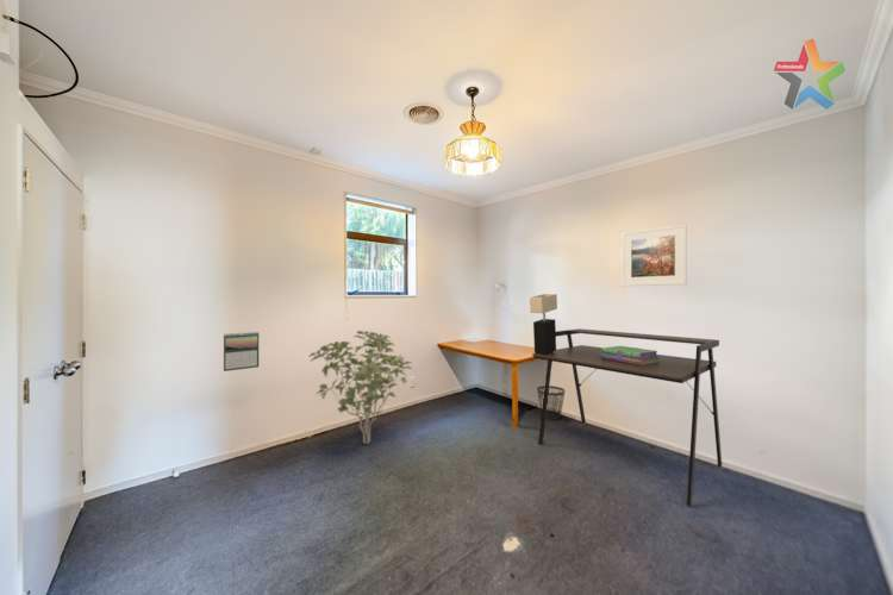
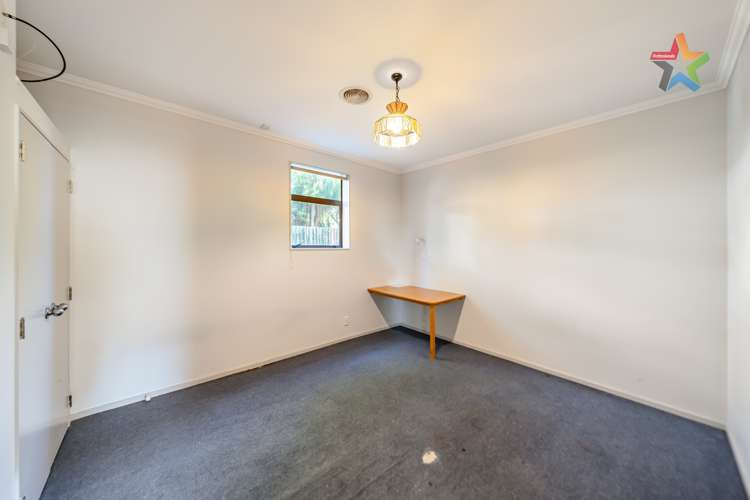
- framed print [622,224,688,287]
- wastebasket [536,384,566,421]
- shrub [308,330,413,445]
- table lamp [529,293,558,355]
- stack of books [600,345,660,365]
- desk [531,327,723,507]
- calendar [223,331,260,372]
